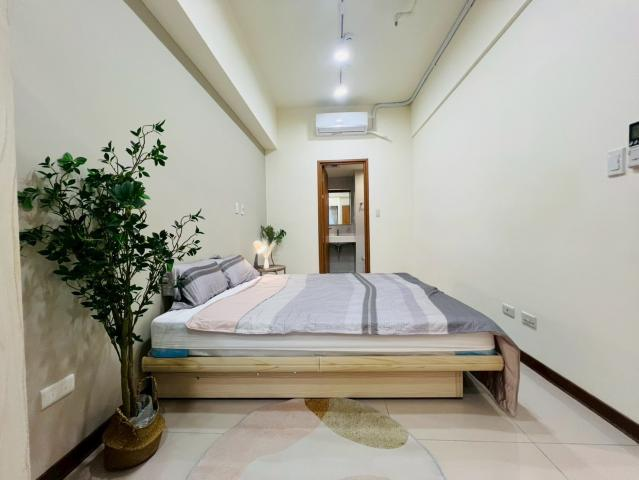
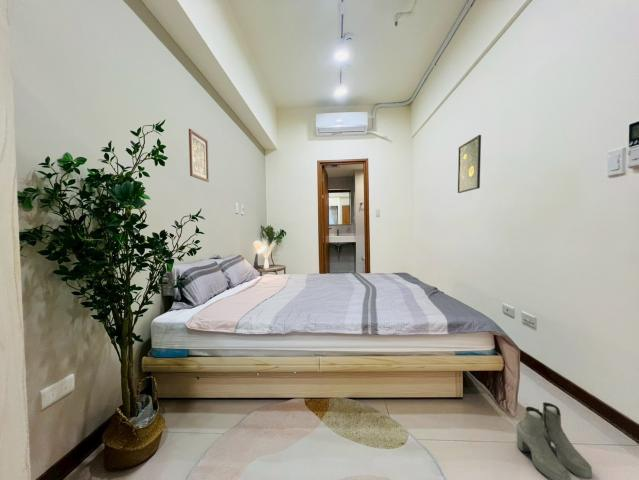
+ boots [515,401,593,480]
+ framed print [457,134,482,194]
+ wall art [188,128,210,183]
